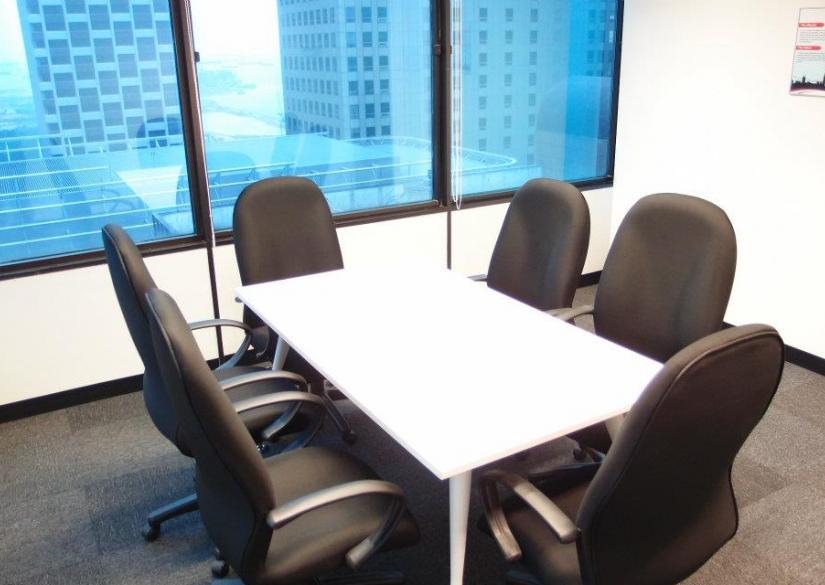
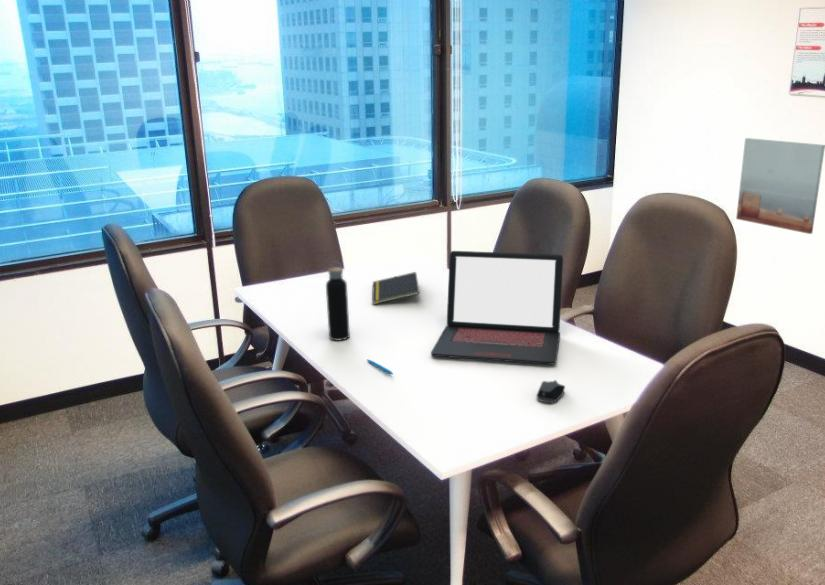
+ notepad [371,271,420,305]
+ wall art [735,137,825,235]
+ computer mouse [535,379,566,404]
+ pen [366,358,394,376]
+ laptop [430,250,564,366]
+ water bottle [325,261,351,342]
